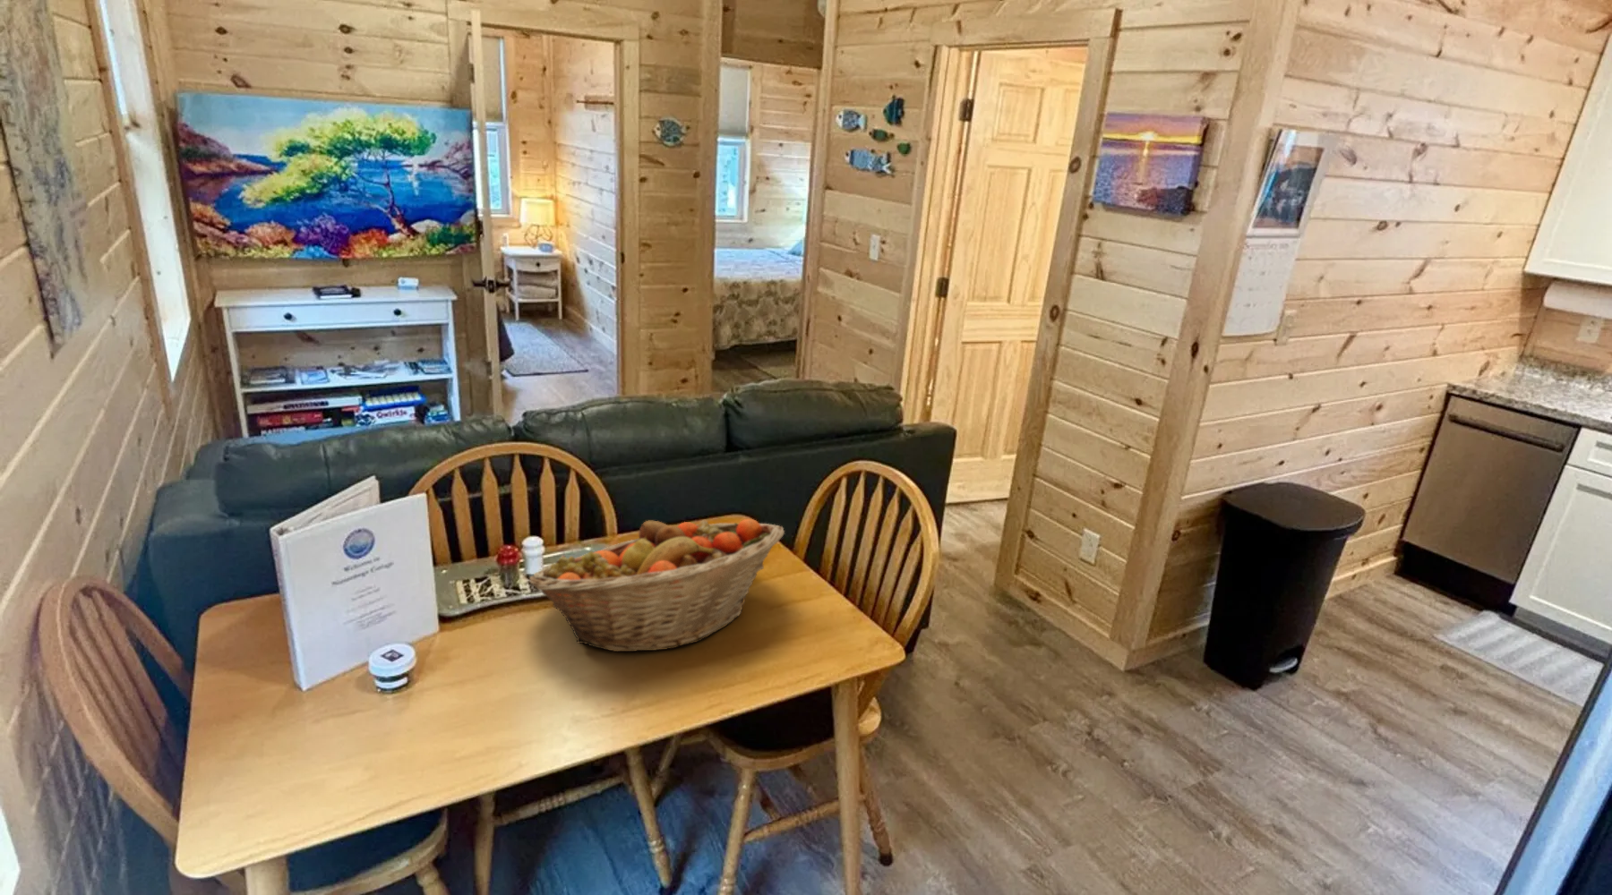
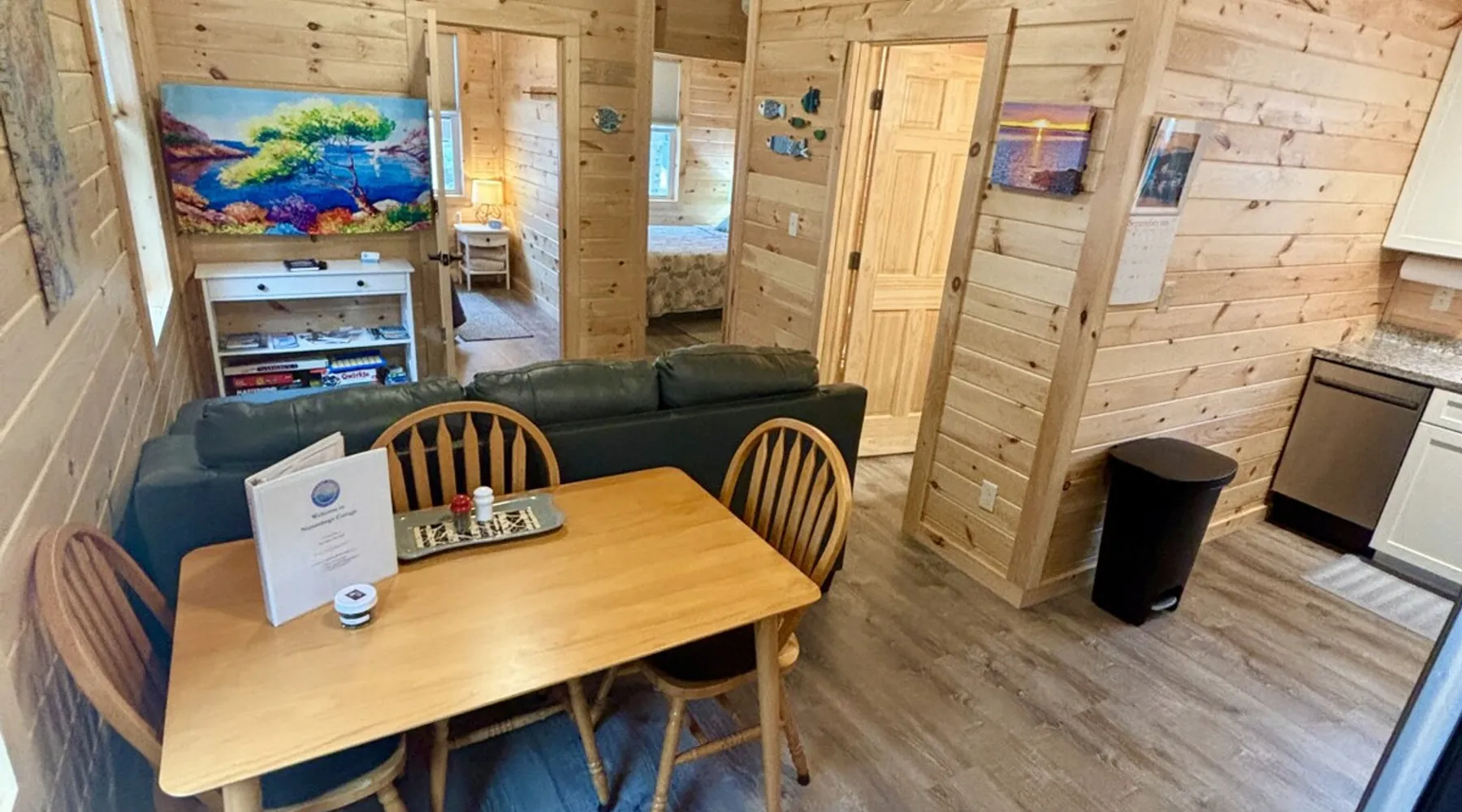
- fruit basket [528,518,785,653]
